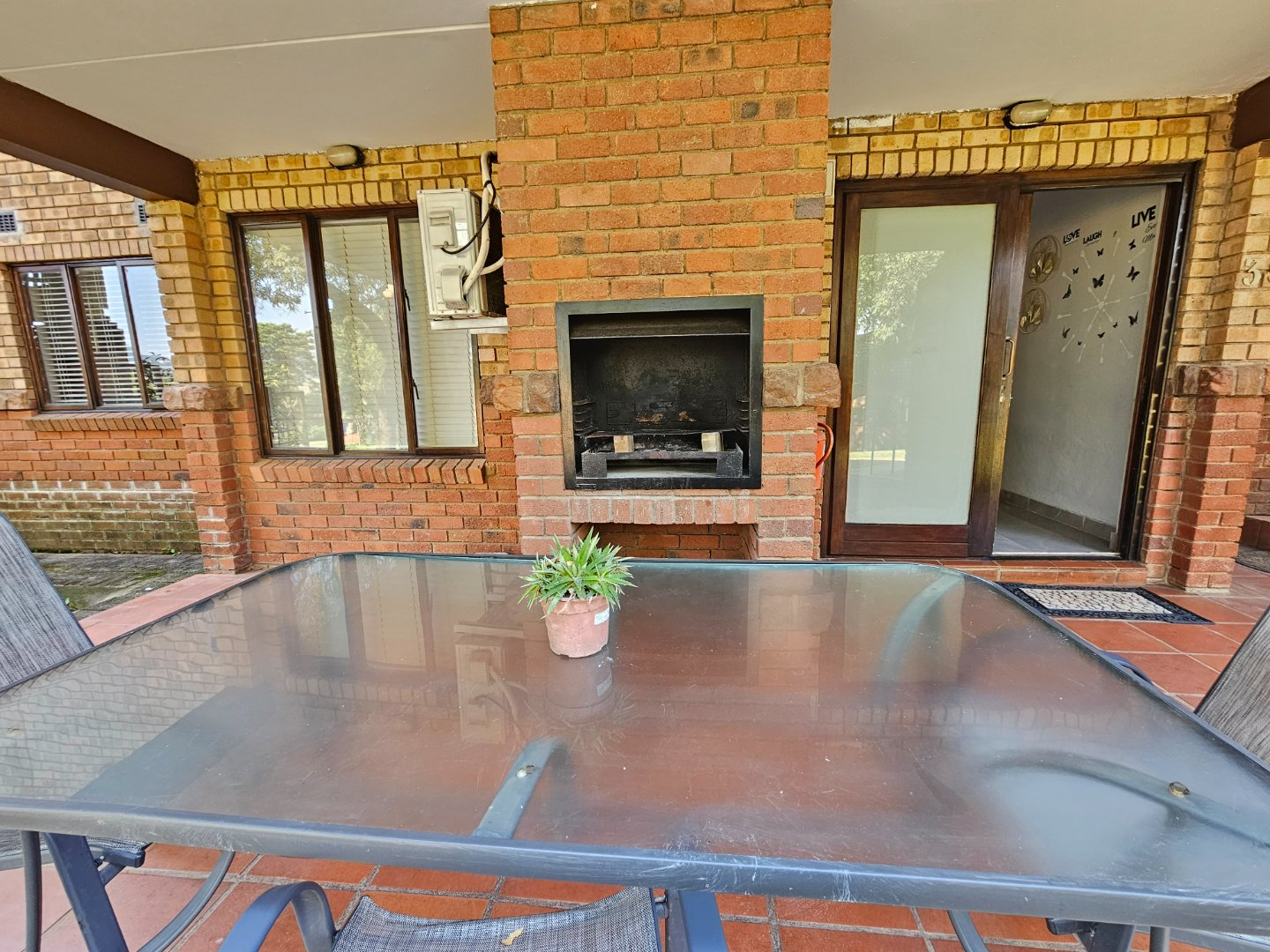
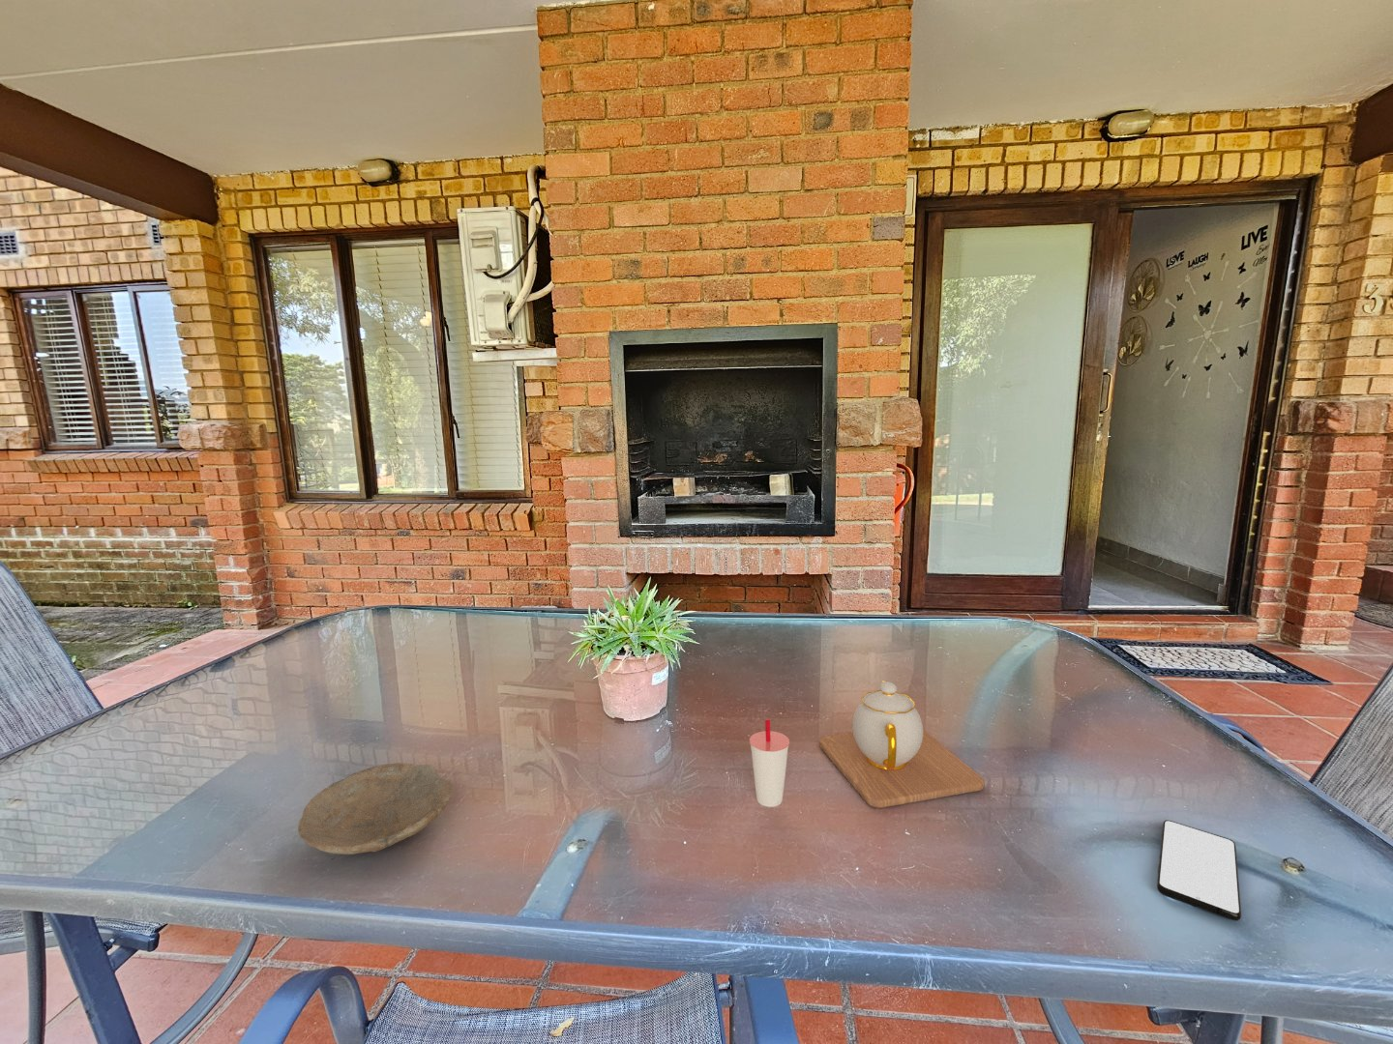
+ cup [749,718,791,808]
+ smartphone [1156,819,1242,921]
+ teapot [818,680,986,809]
+ bowl [297,762,453,855]
